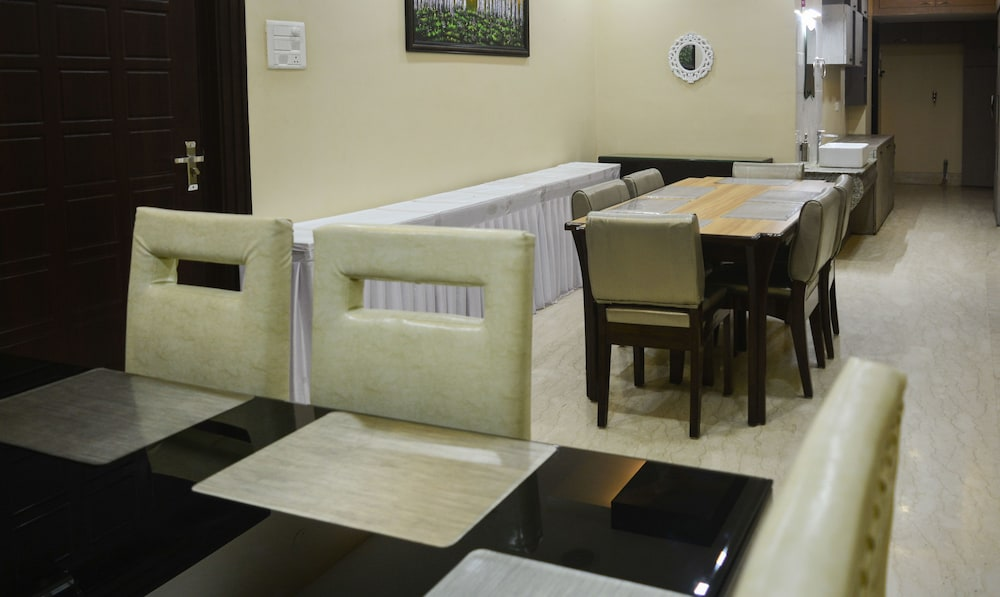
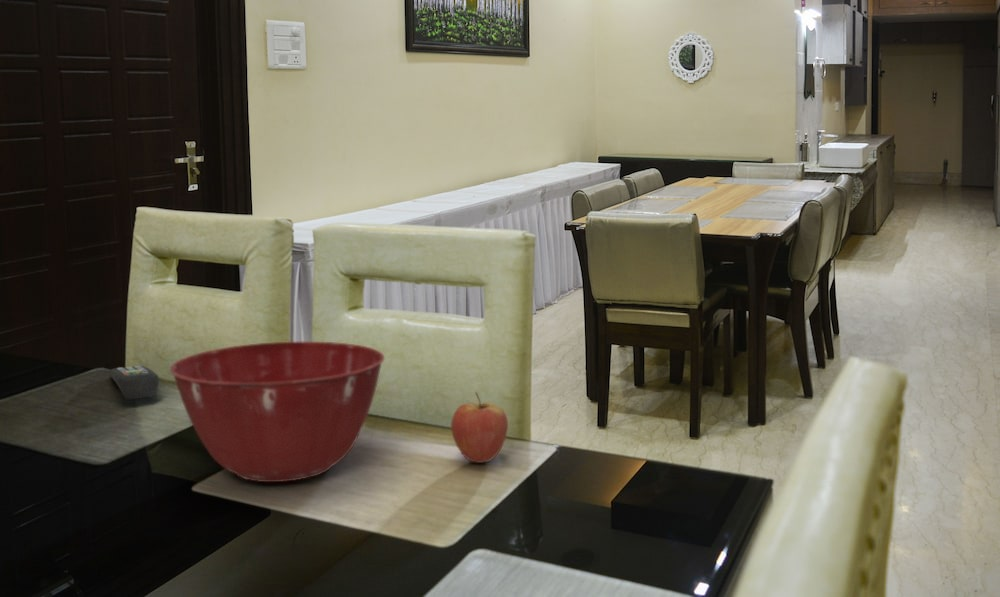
+ fruit [450,391,509,464]
+ mixing bowl [169,341,385,483]
+ remote control [109,365,160,401]
